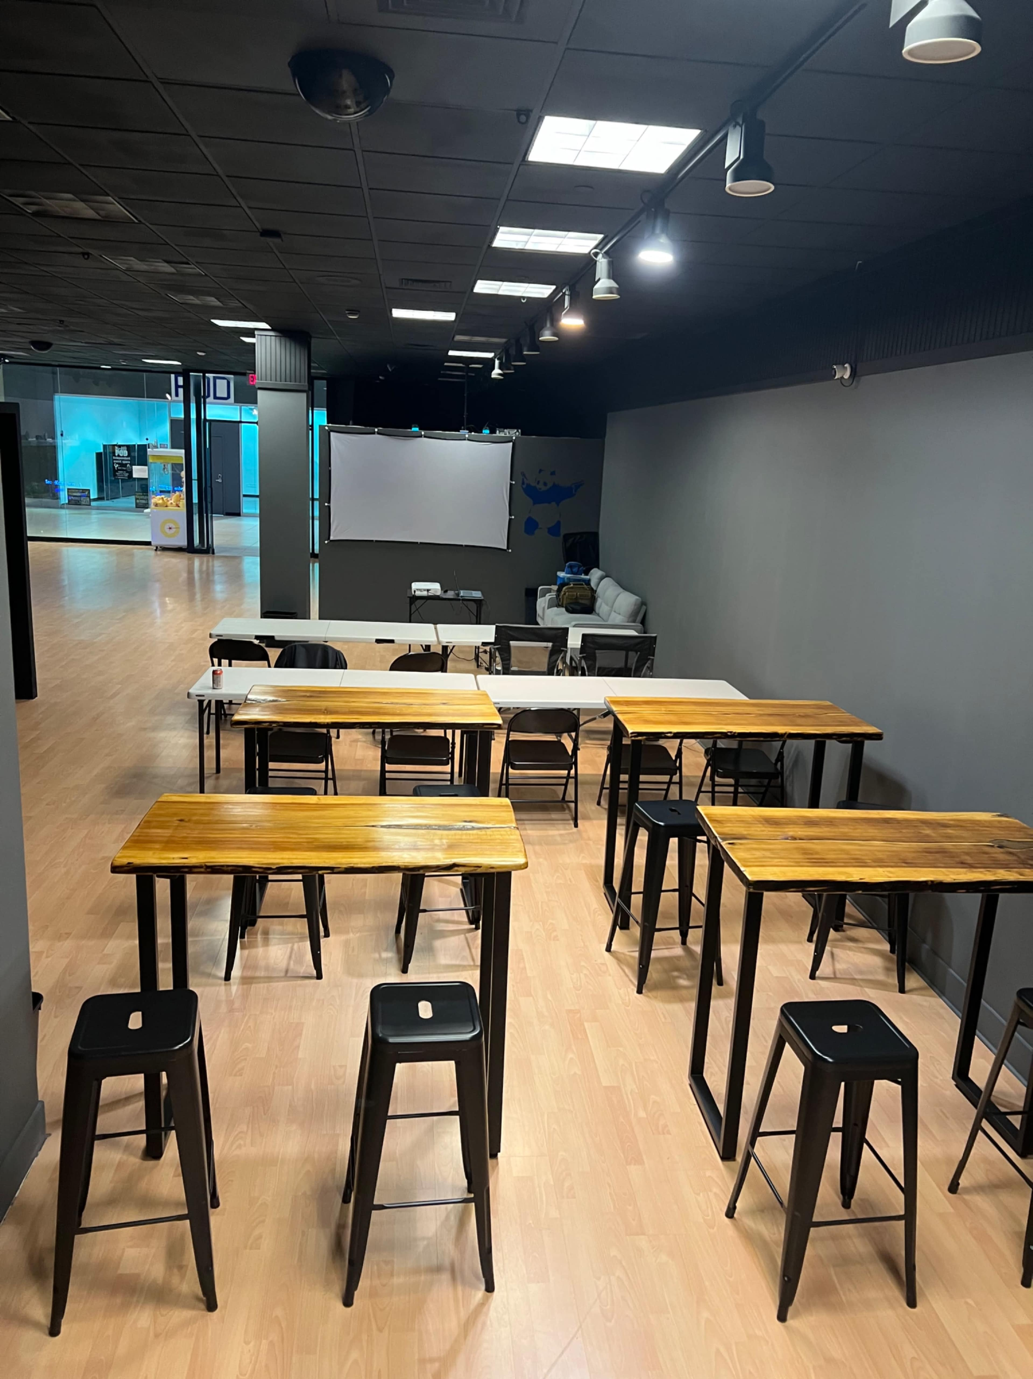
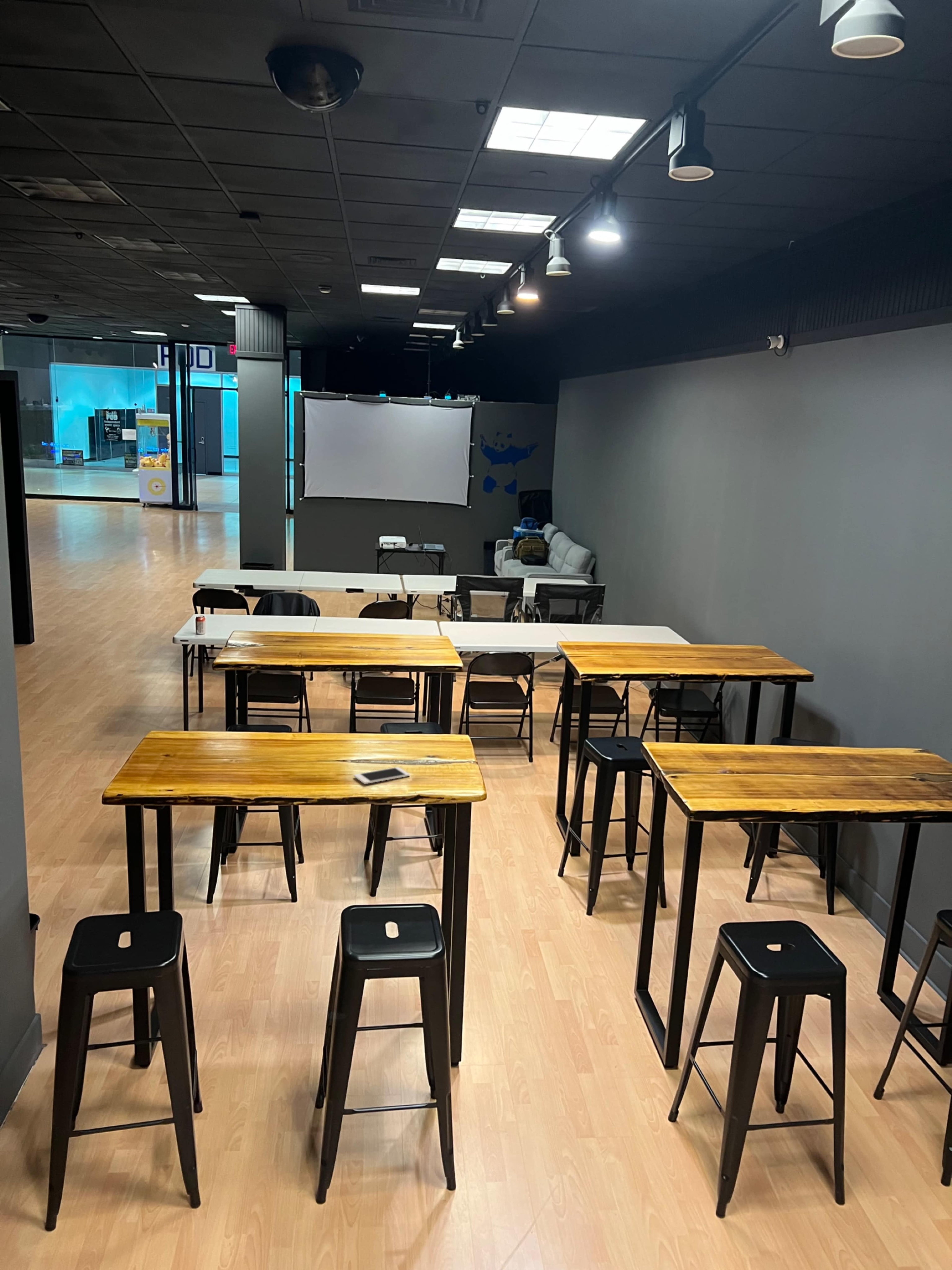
+ cell phone [354,767,410,784]
